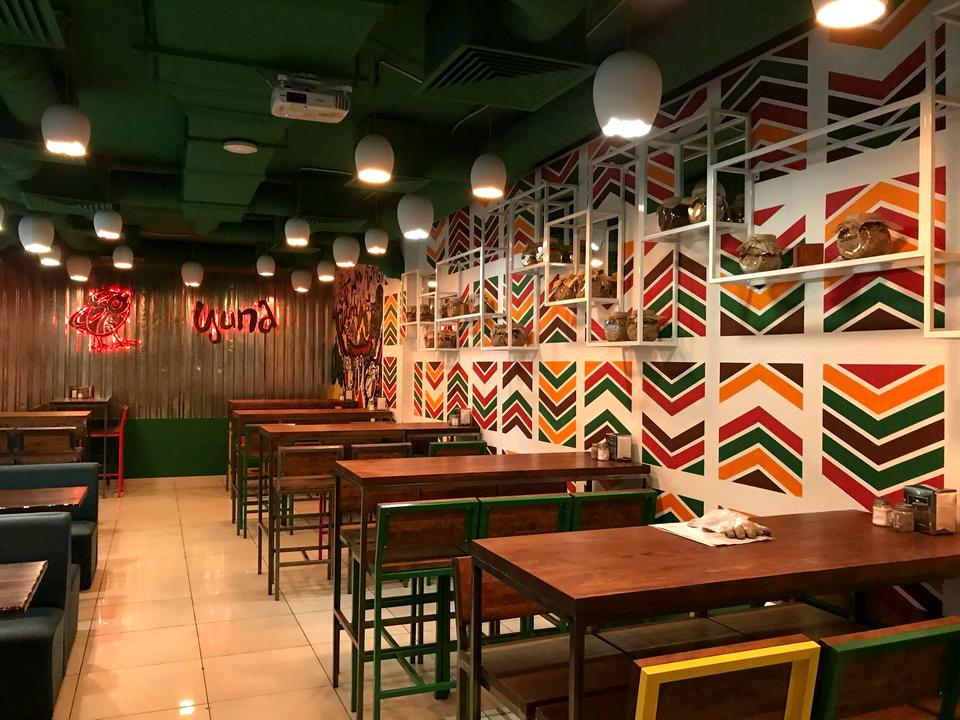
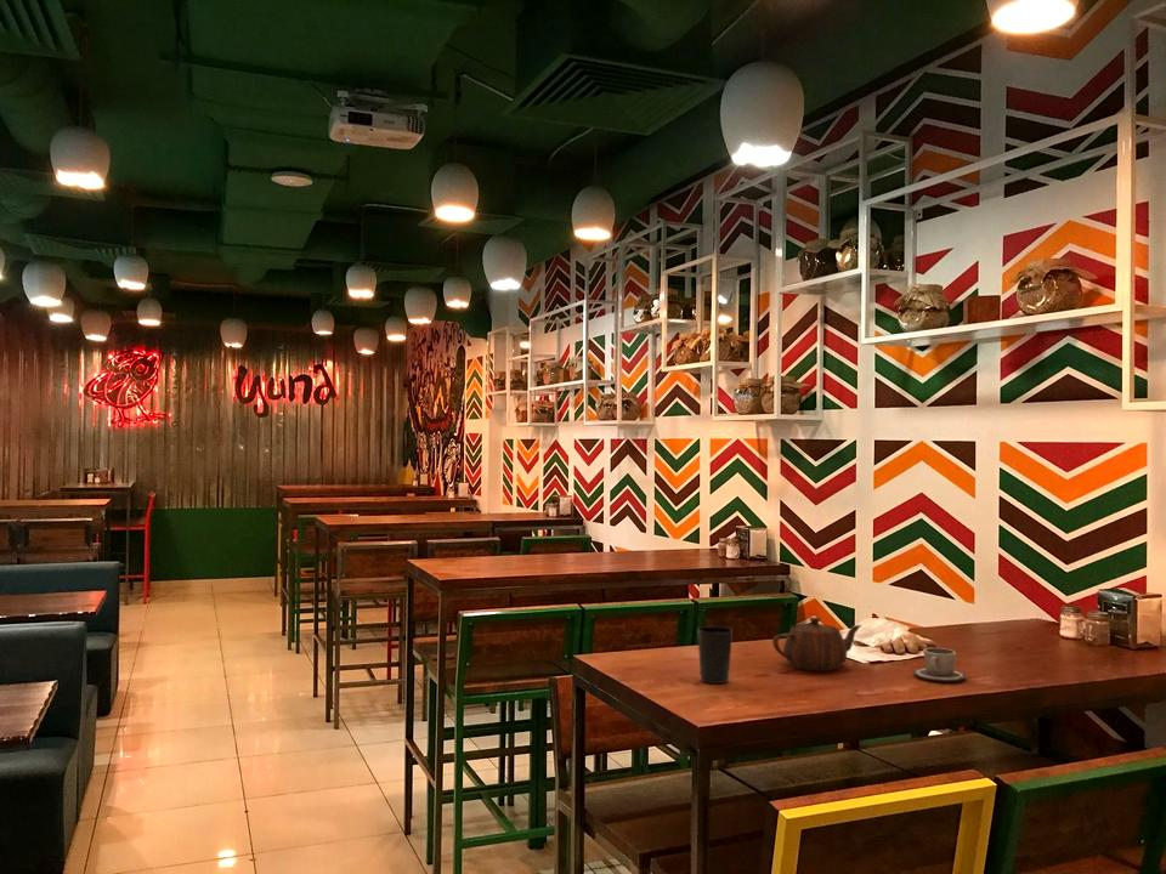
+ teapot [771,617,862,672]
+ cup [912,647,968,682]
+ cup [696,625,734,685]
